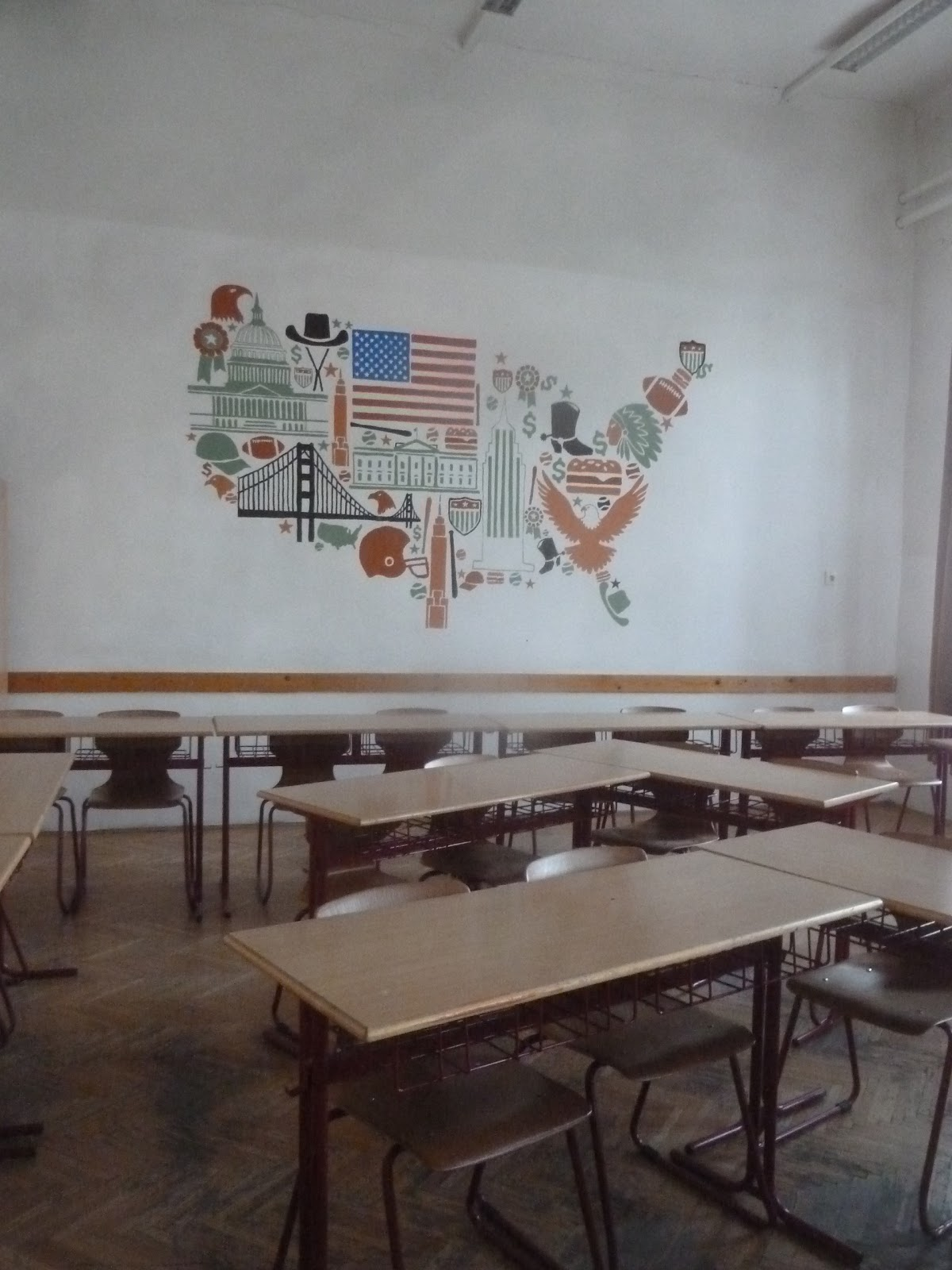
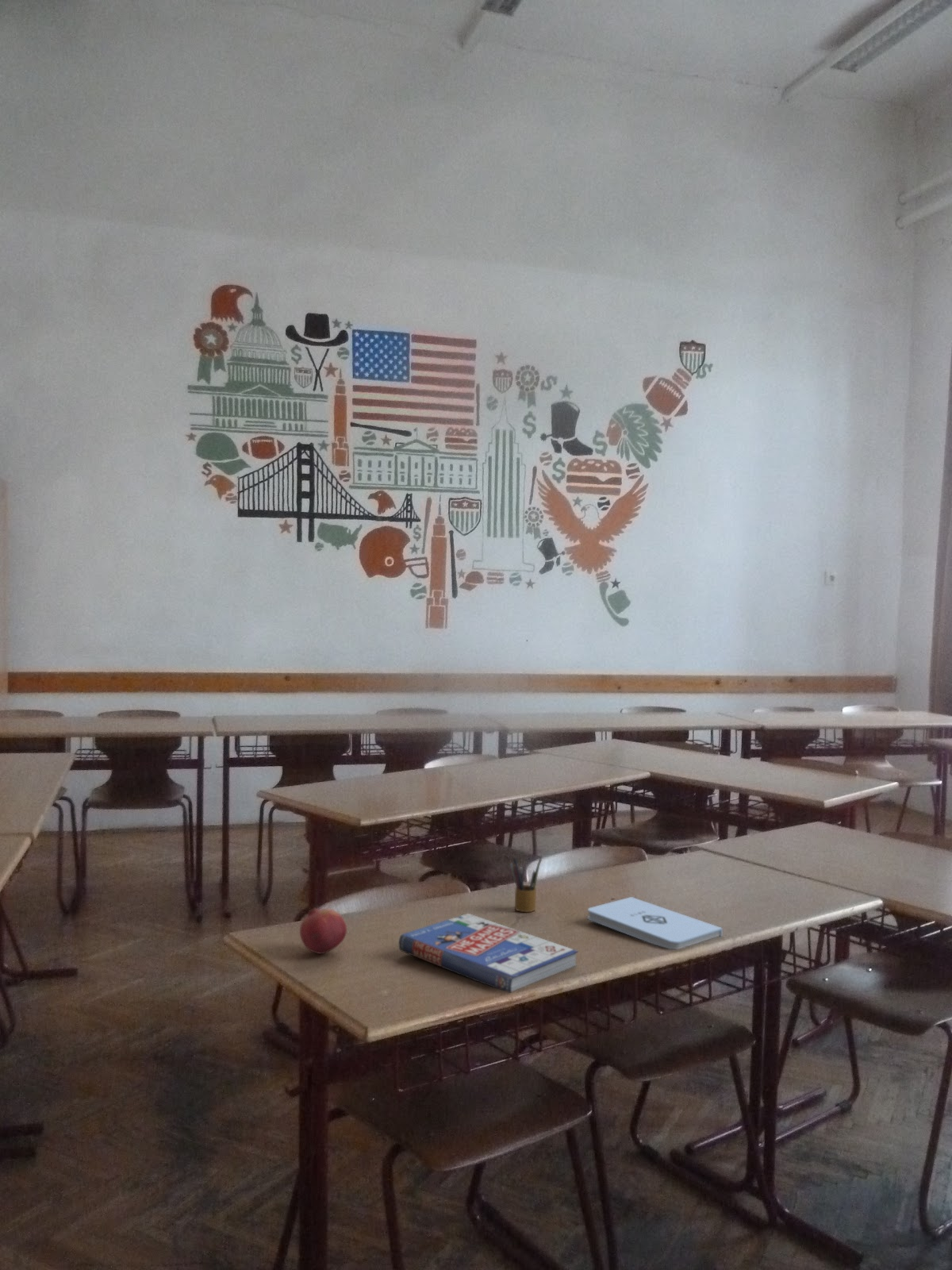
+ pomegranate [299,907,347,955]
+ pencil box [509,853,543,913]
+ book [398,913,579,994]
+ notepad [587,896,724,950]
